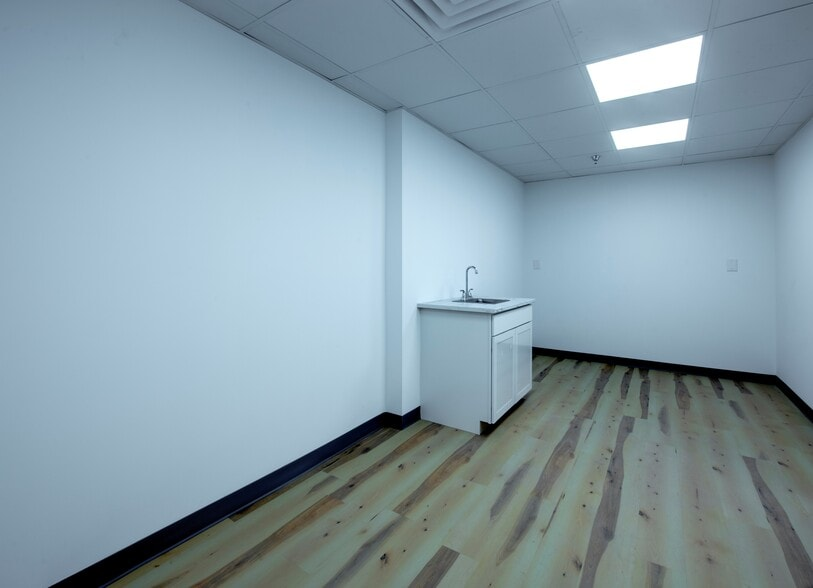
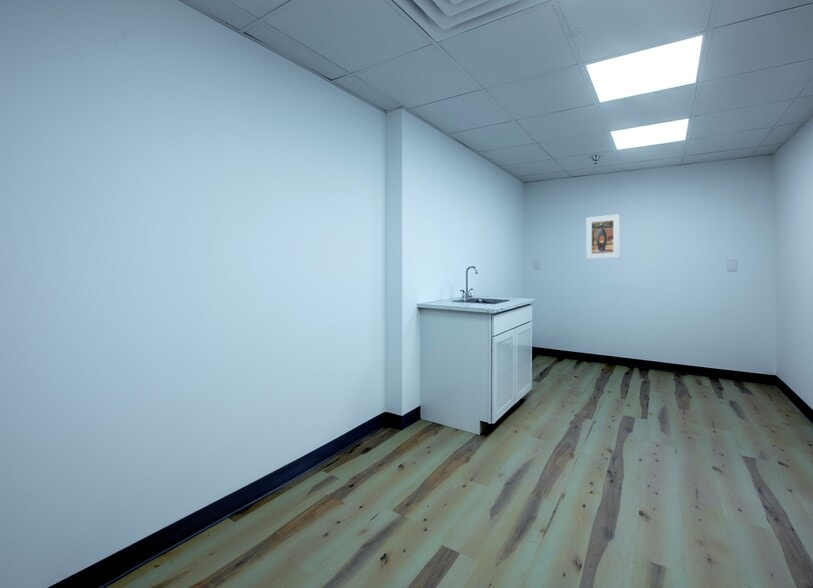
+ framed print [585,213,621,260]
